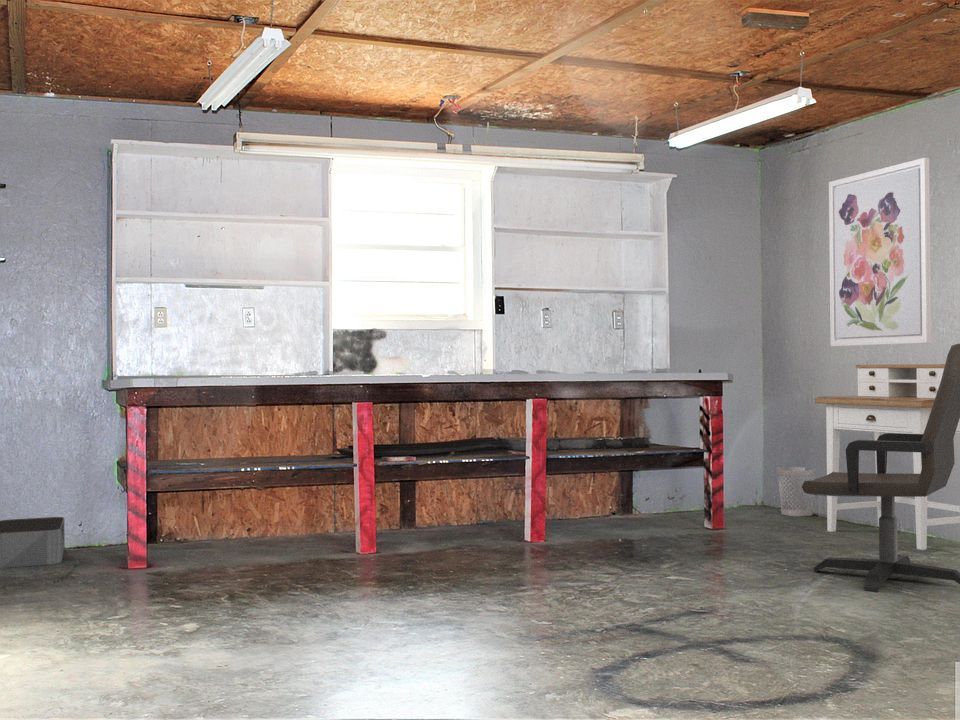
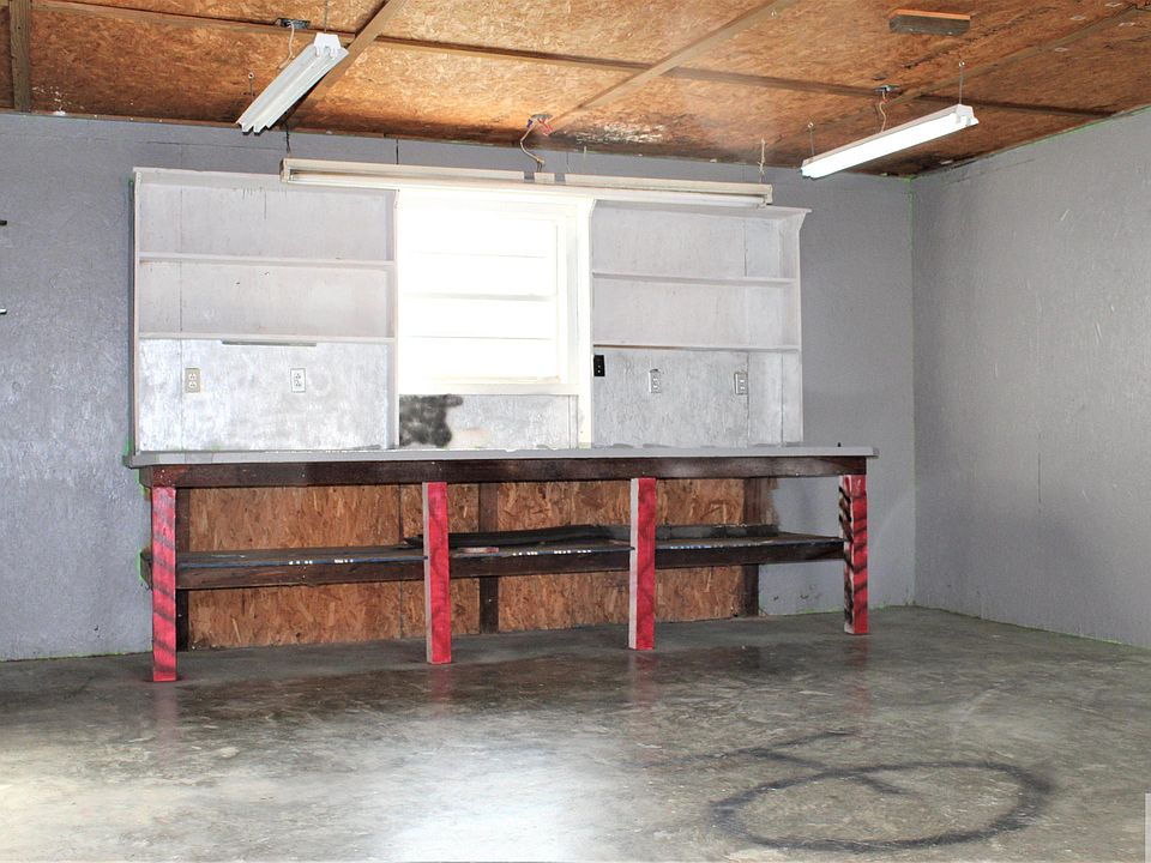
- storage bin [0,516,65,569]
- desk [814,363,960,551]
- wall art [828,157,932,347]
- wastebasket [776,466,817,517]
- office chair [801,343,960,593]
